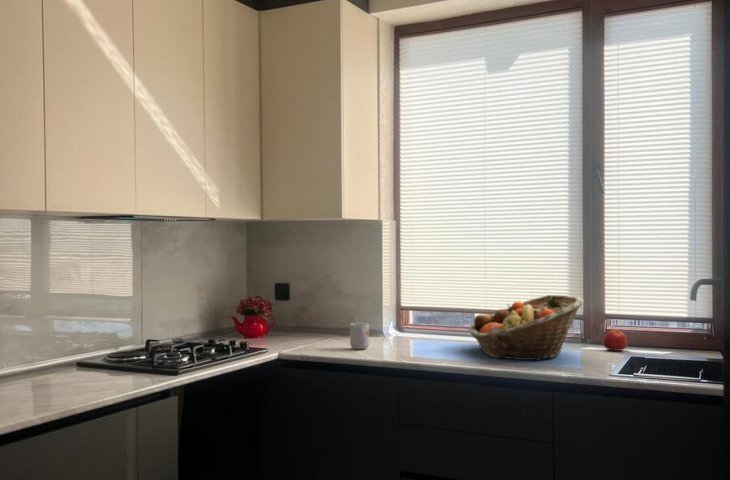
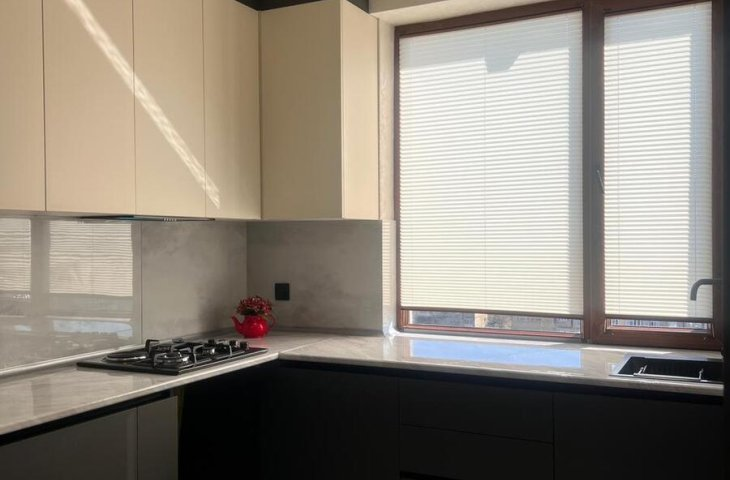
- fruit basket [468,294,585,361]
- apple [602,329,628,352]
- mug [349,315,370,350]
